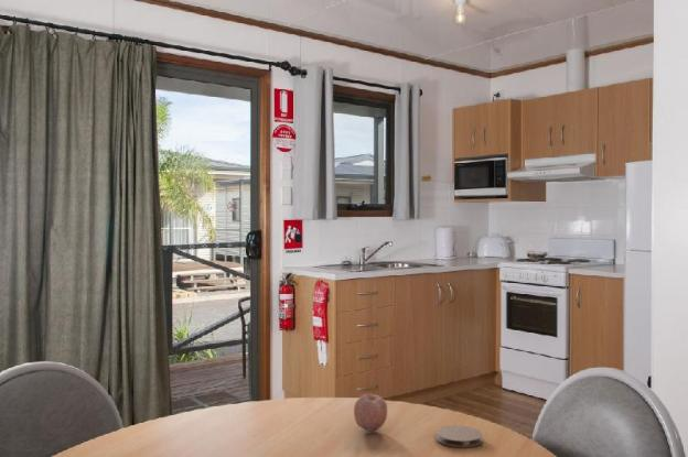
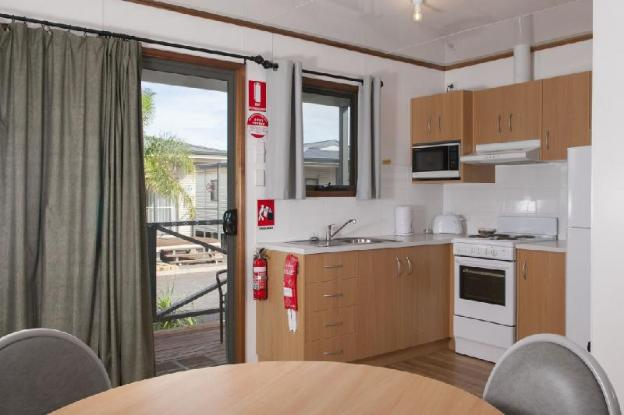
- coaster [436,424,484,448]
- fruit [353,393,388,433]
